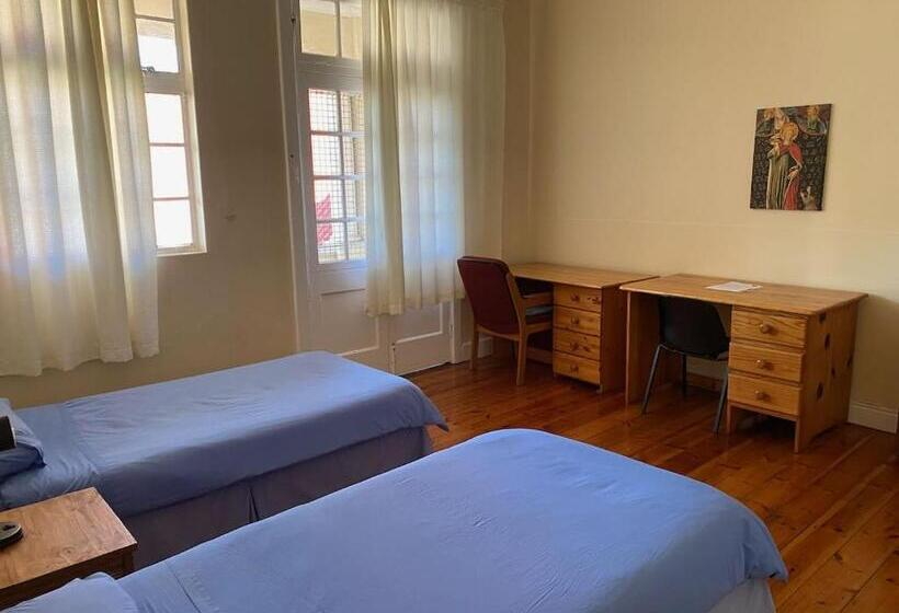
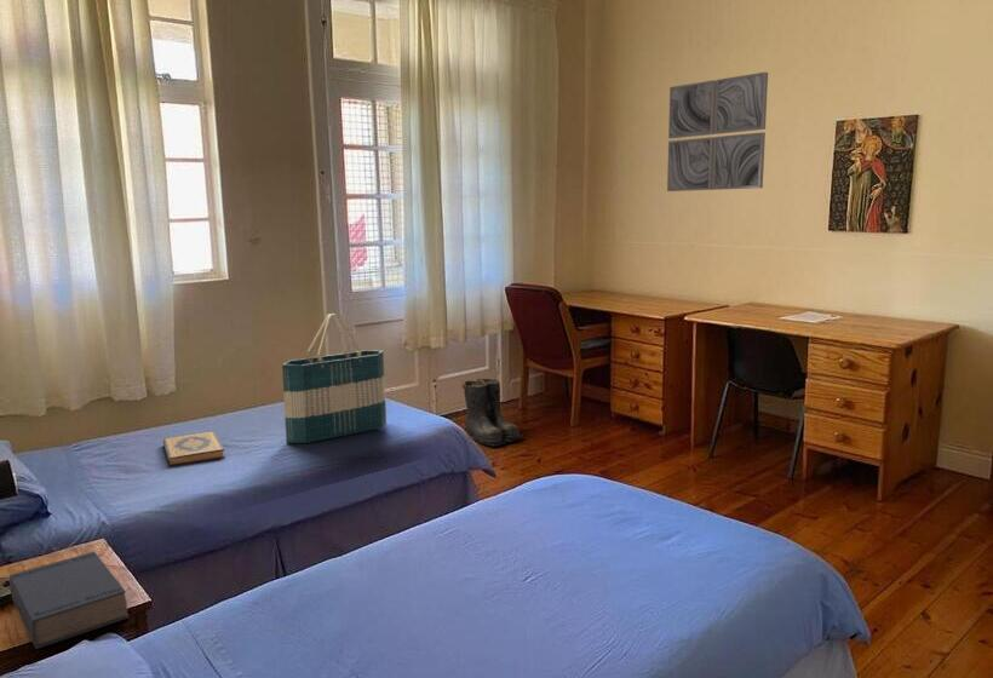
+ wall art [666,71,769,193]
+ hardback book [162,430,226,467]
+ tote bag [281,312,388,444]
+ book [8,551,130,650]
+ boots [461,377,523,448]
